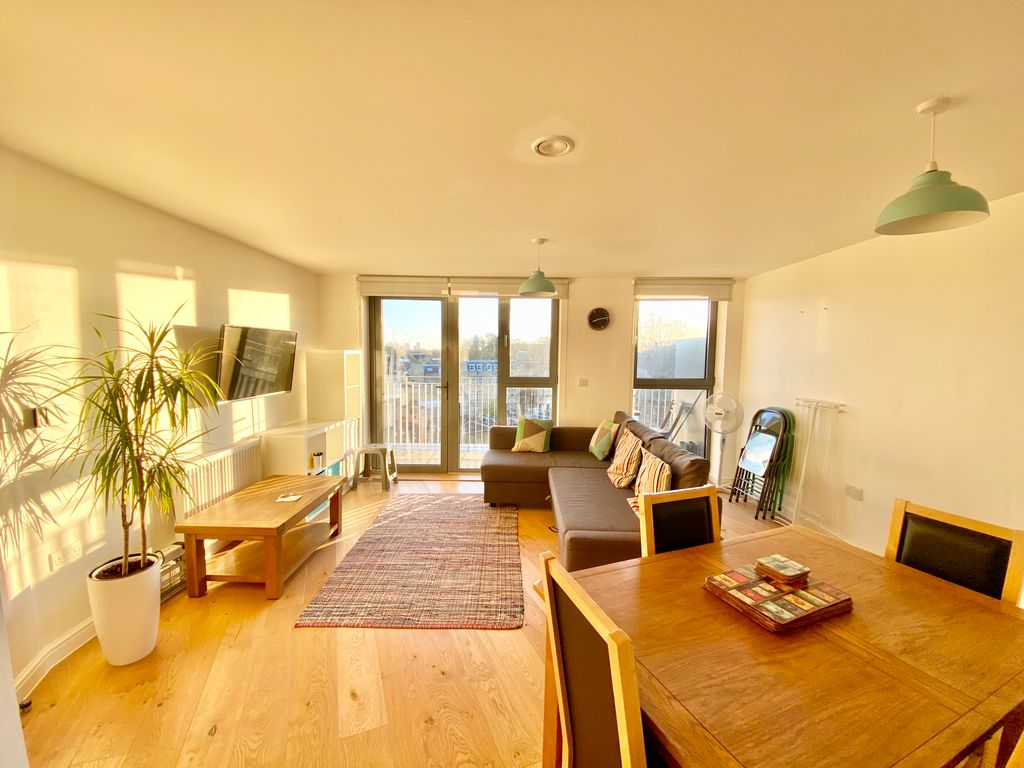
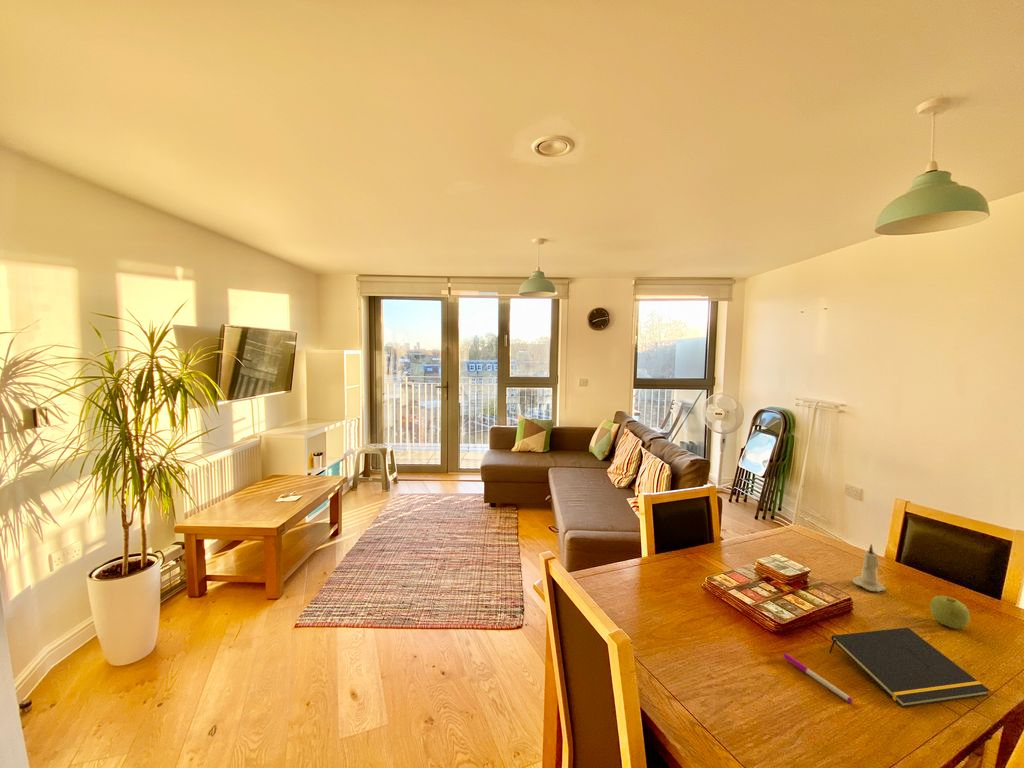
+ fruit [929,595,971,630]
+ candle [851,543,886,593]
+ pen [782,652,854,704]
+ notepad [829,626,991,708]
